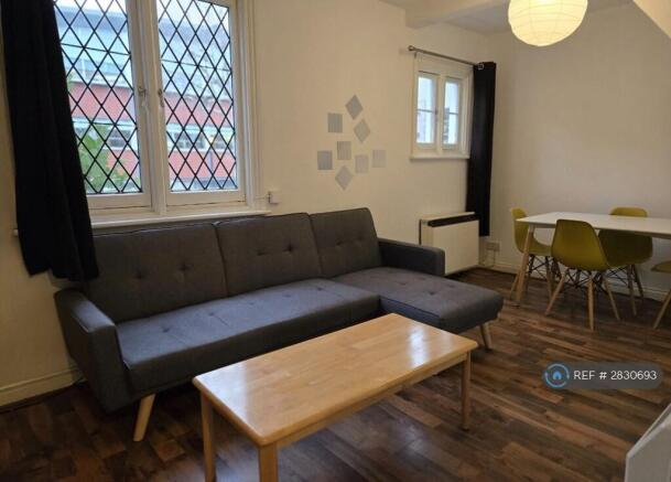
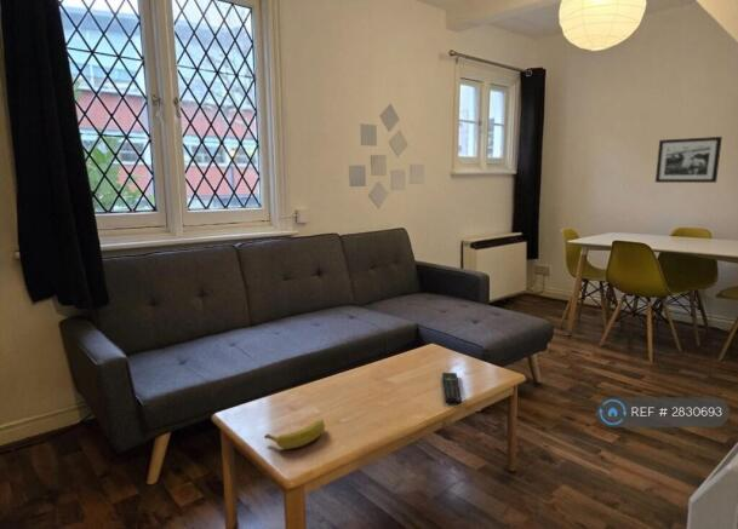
+ picture frame [654,136,723,184]
+ banana [263,419,326,449]
+ remote control [441,372,463,407]
